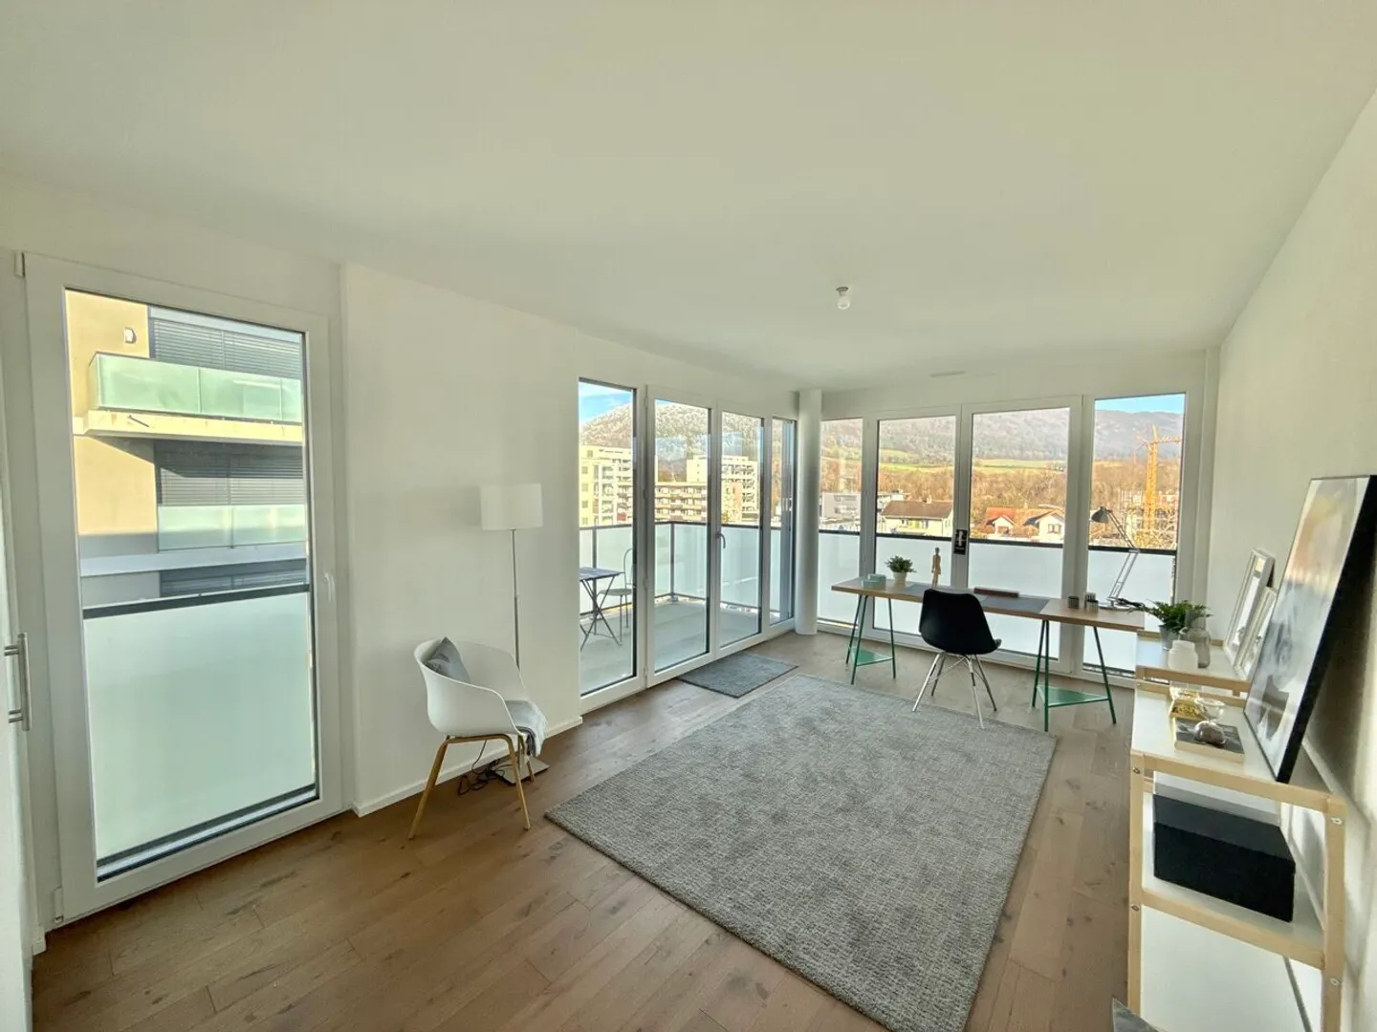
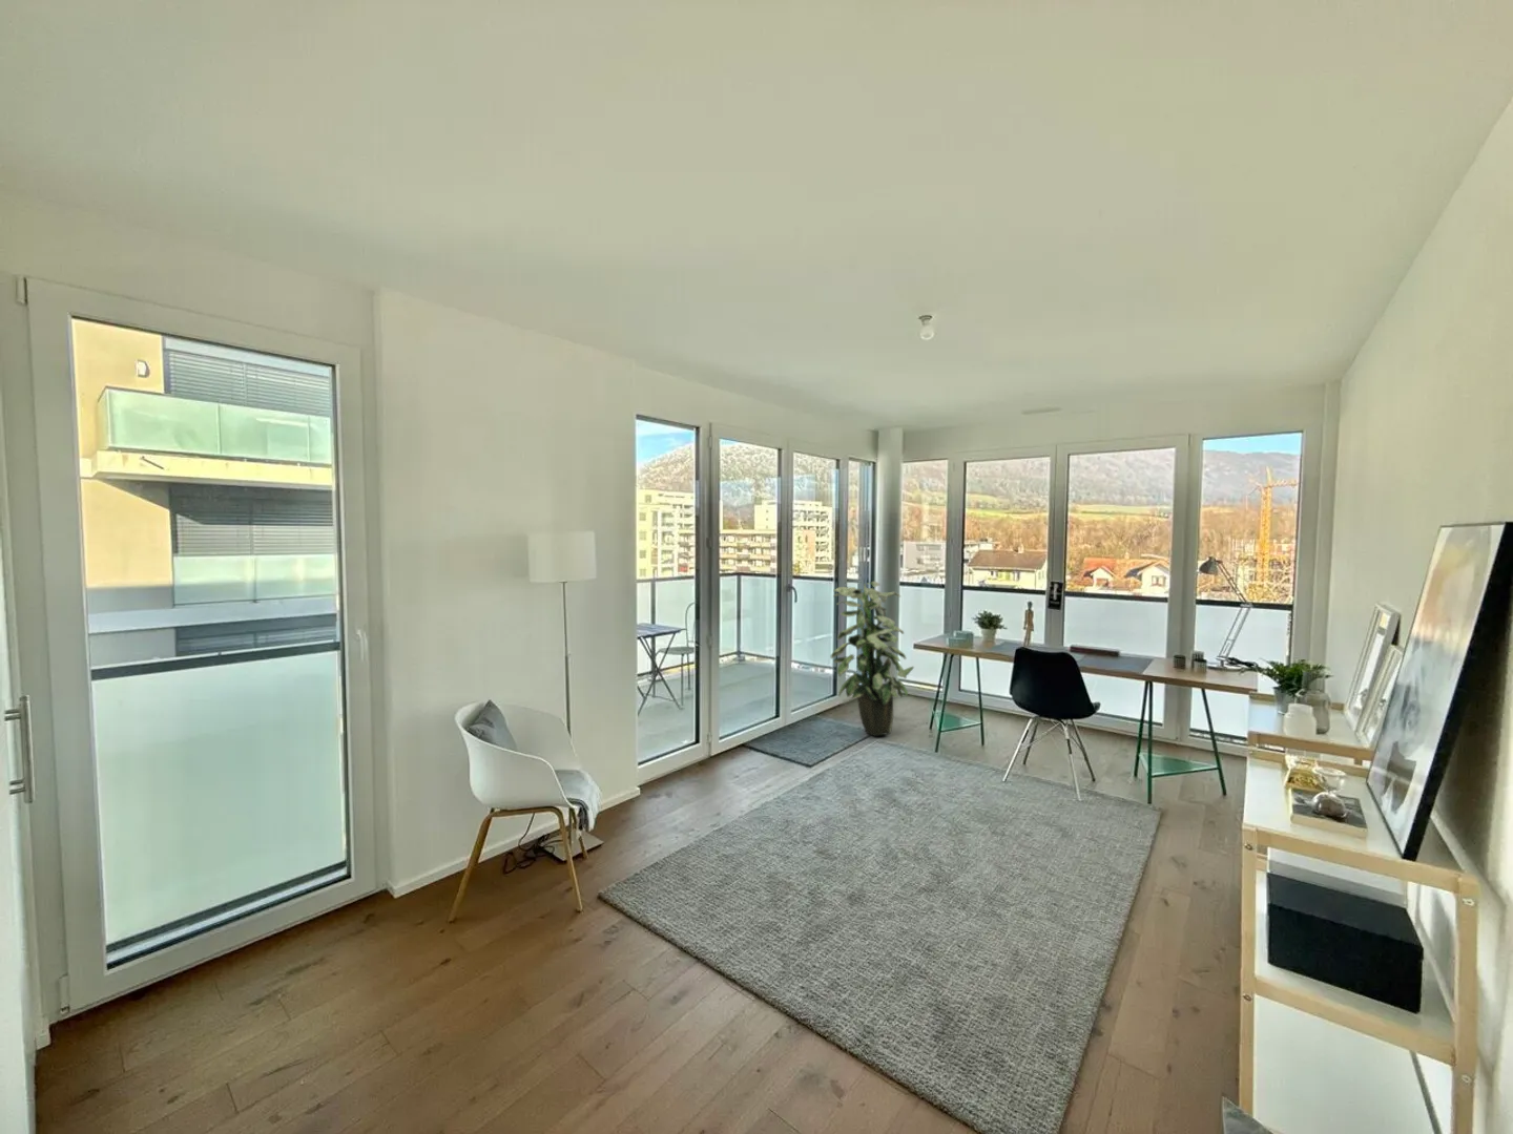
+ indoor plant [830,580,915,737]
